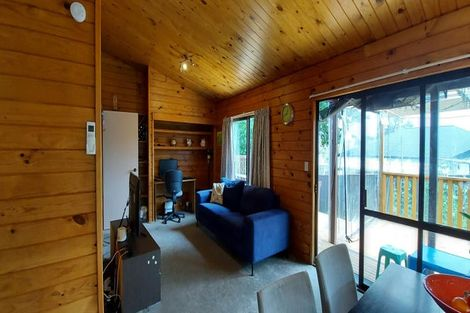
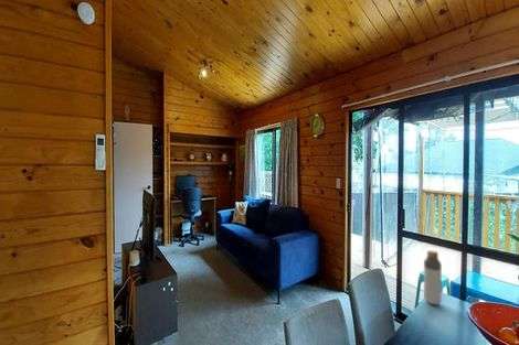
+ bottle [423,249,443,305]
